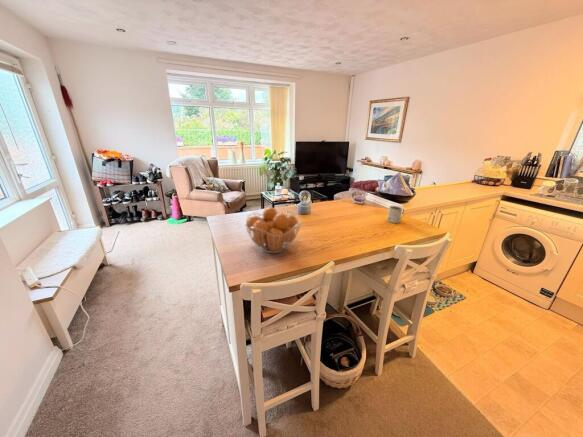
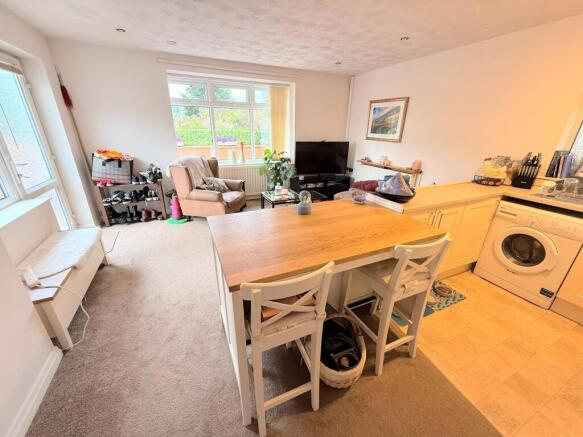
- fruit basket [245,206,302,254]
- mug [386,205,406,224]
